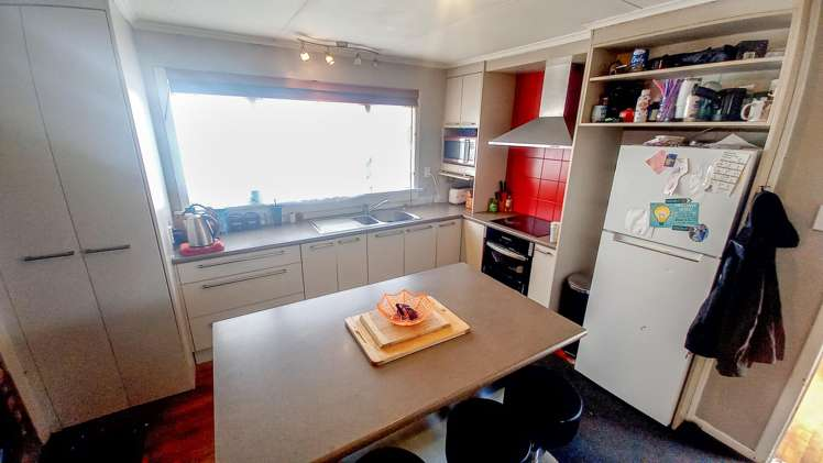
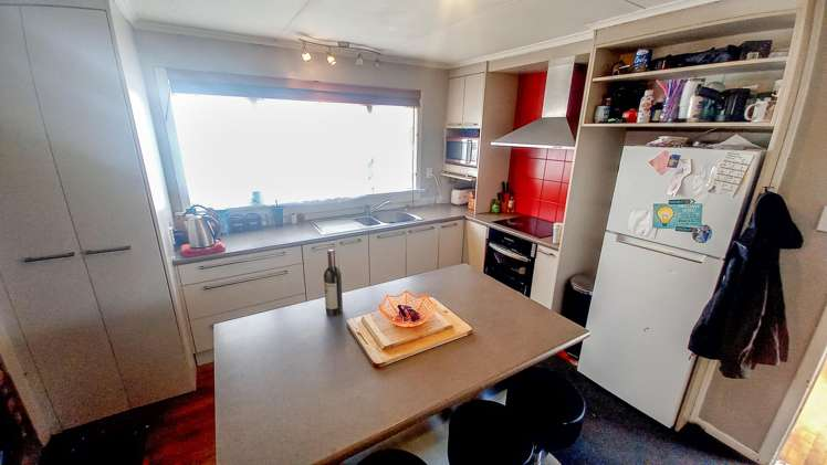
+ wine bottle [323,249,344,317]
